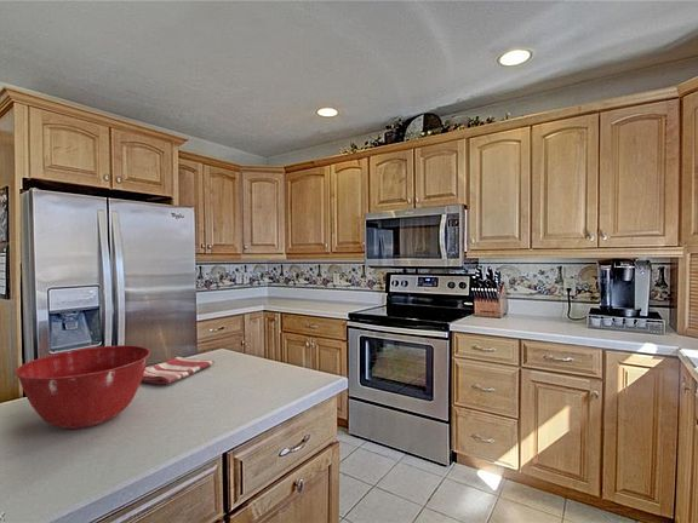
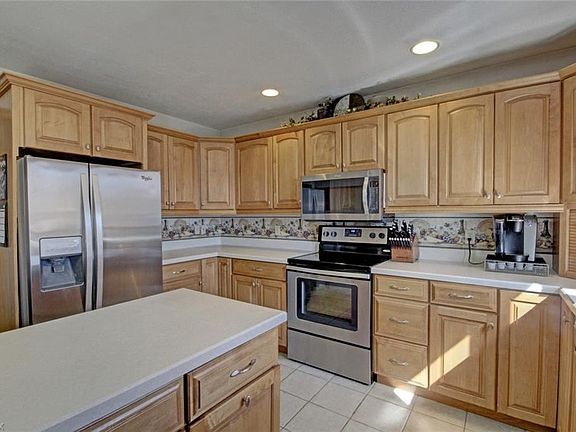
- dish towel [141,356,214,386]
- mixing bowl [13,344,151,430]
